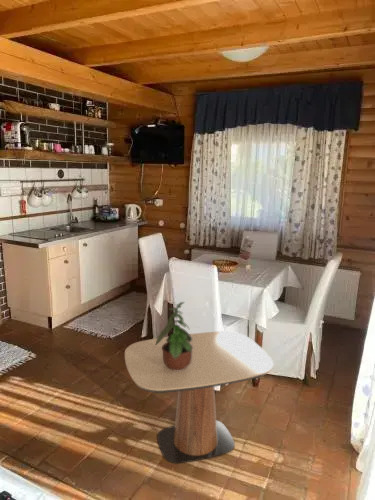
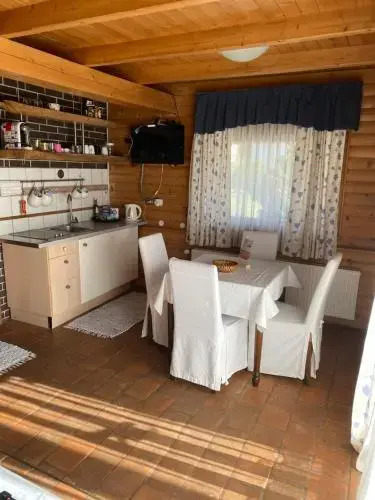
- potted plant [155,300,193,371]
- side table [124,330,274,464]
